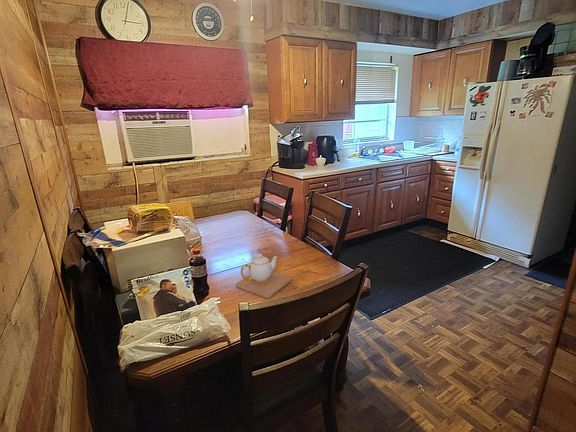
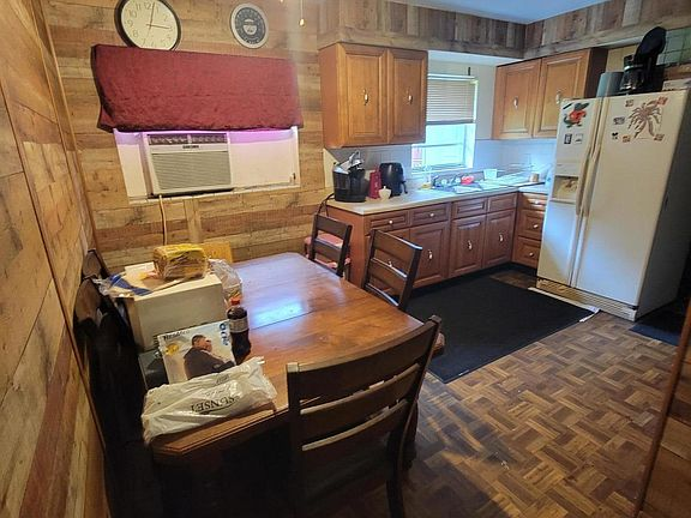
- teapot [235,253,293,299]
